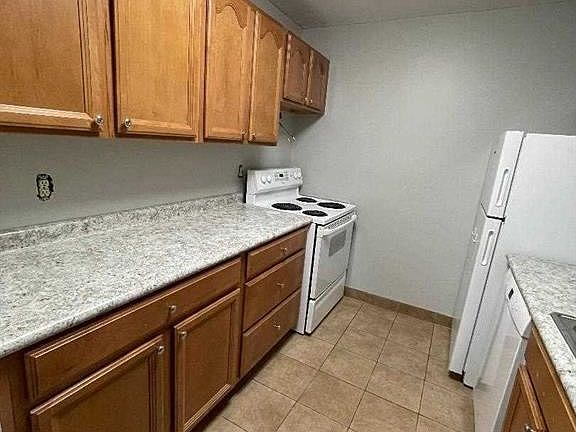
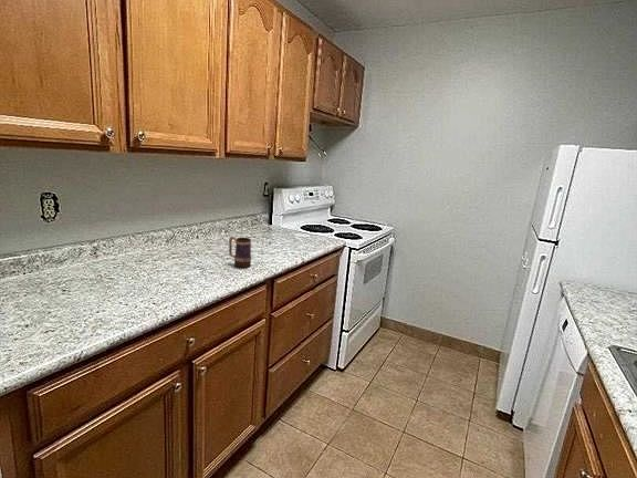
+ mug [228,236,252,269]
